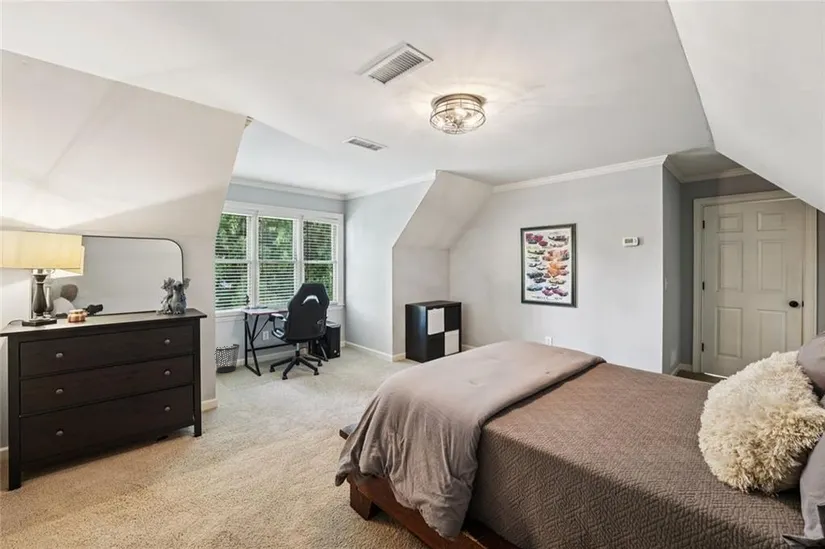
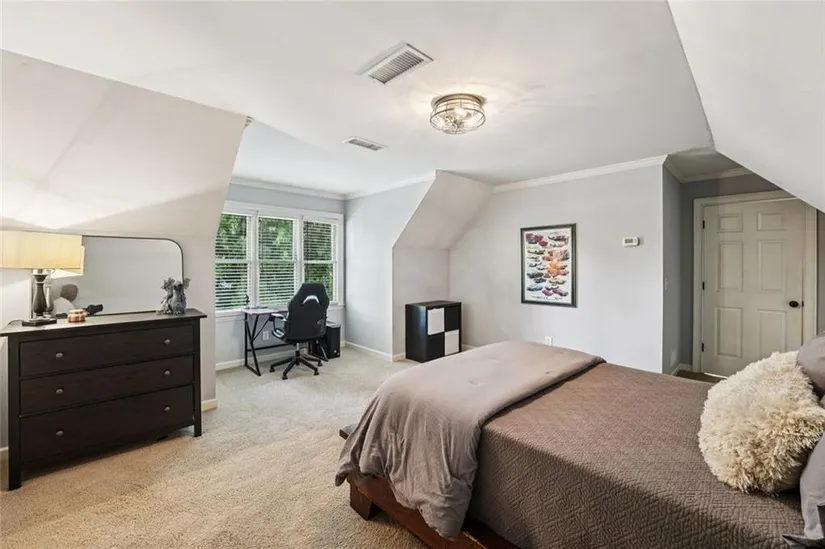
- wastebasket [215,343,241,374]
